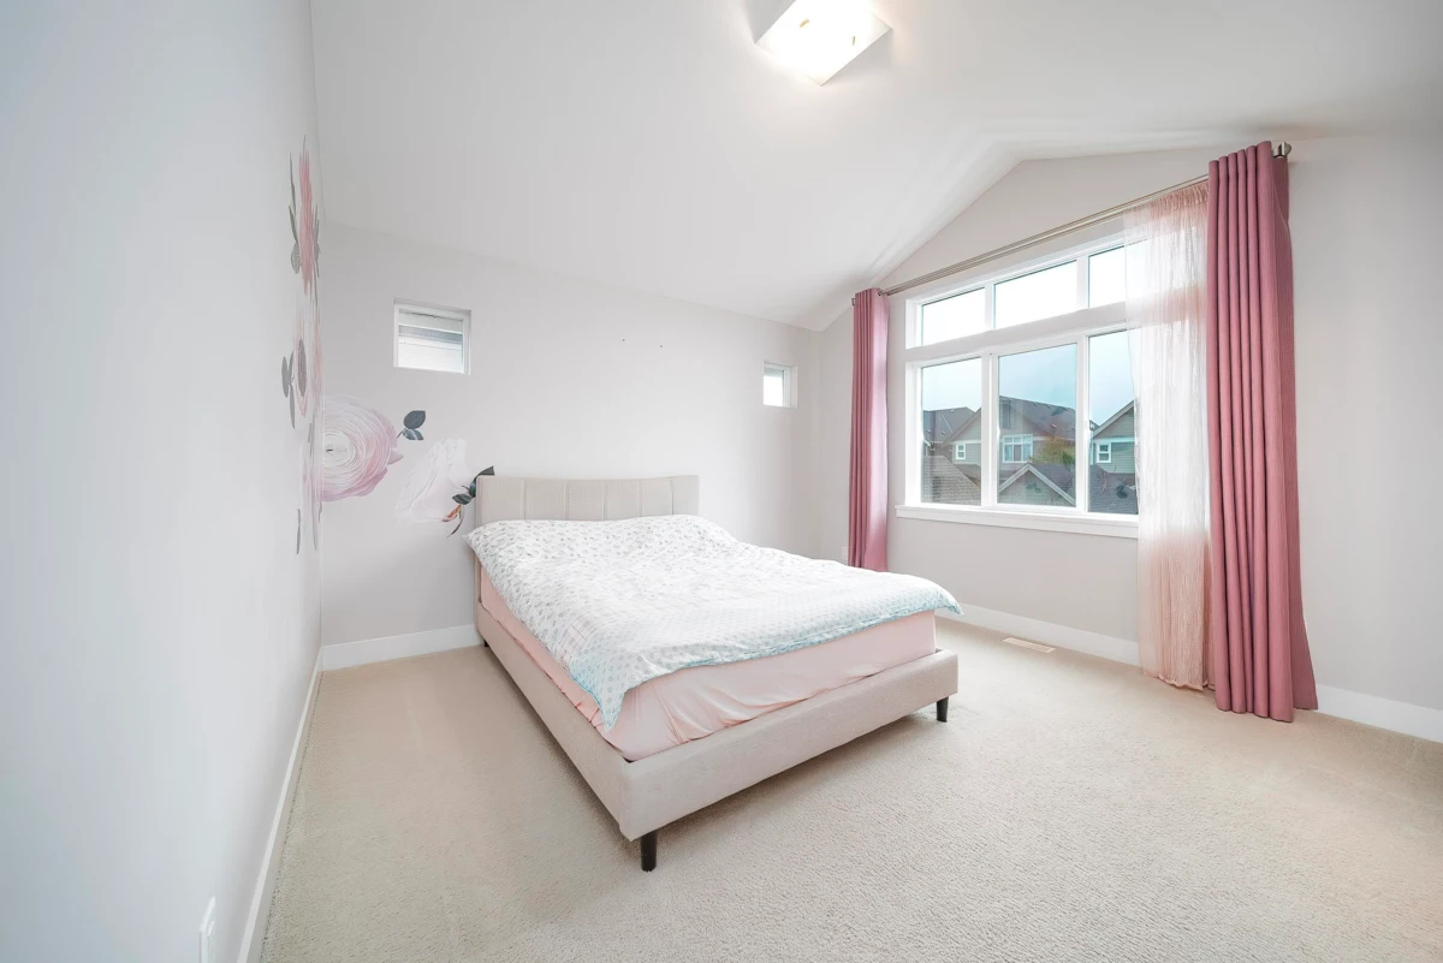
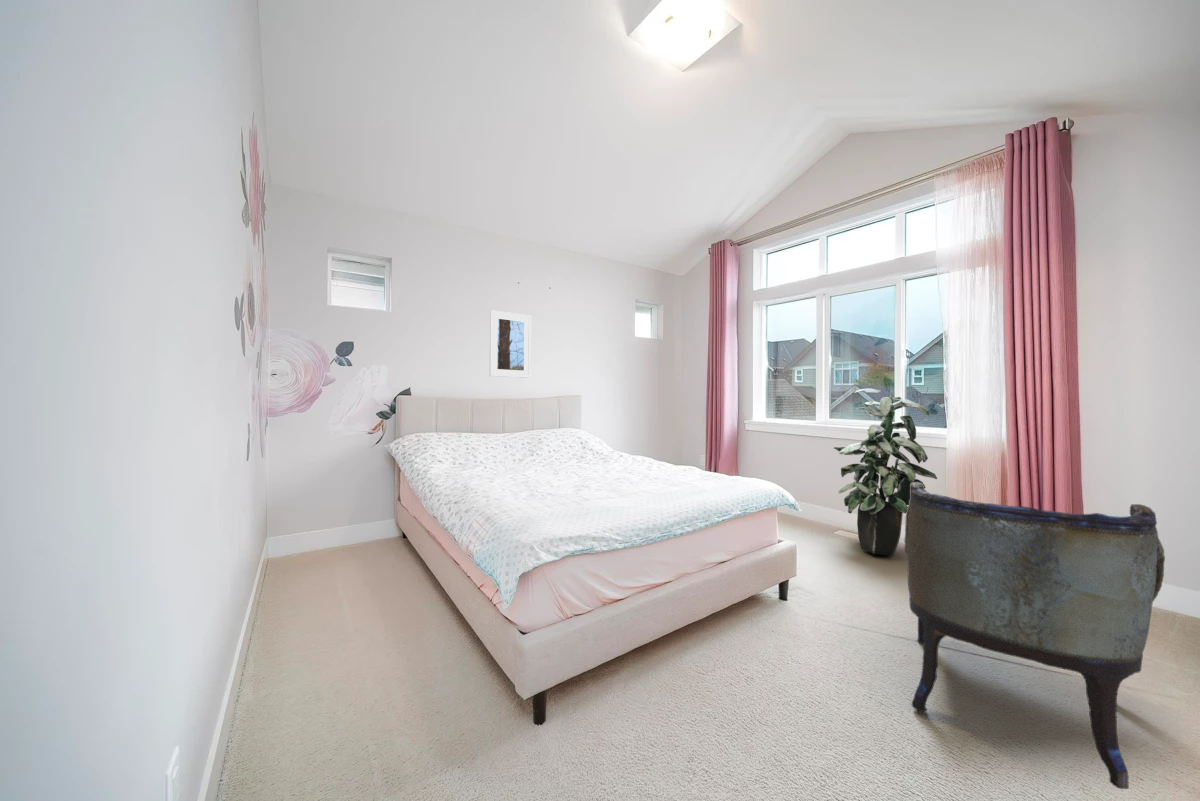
+ armchair [903,482,1166,790]
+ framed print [489,309,532,379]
+ indoor plant [833,388,938,557]
